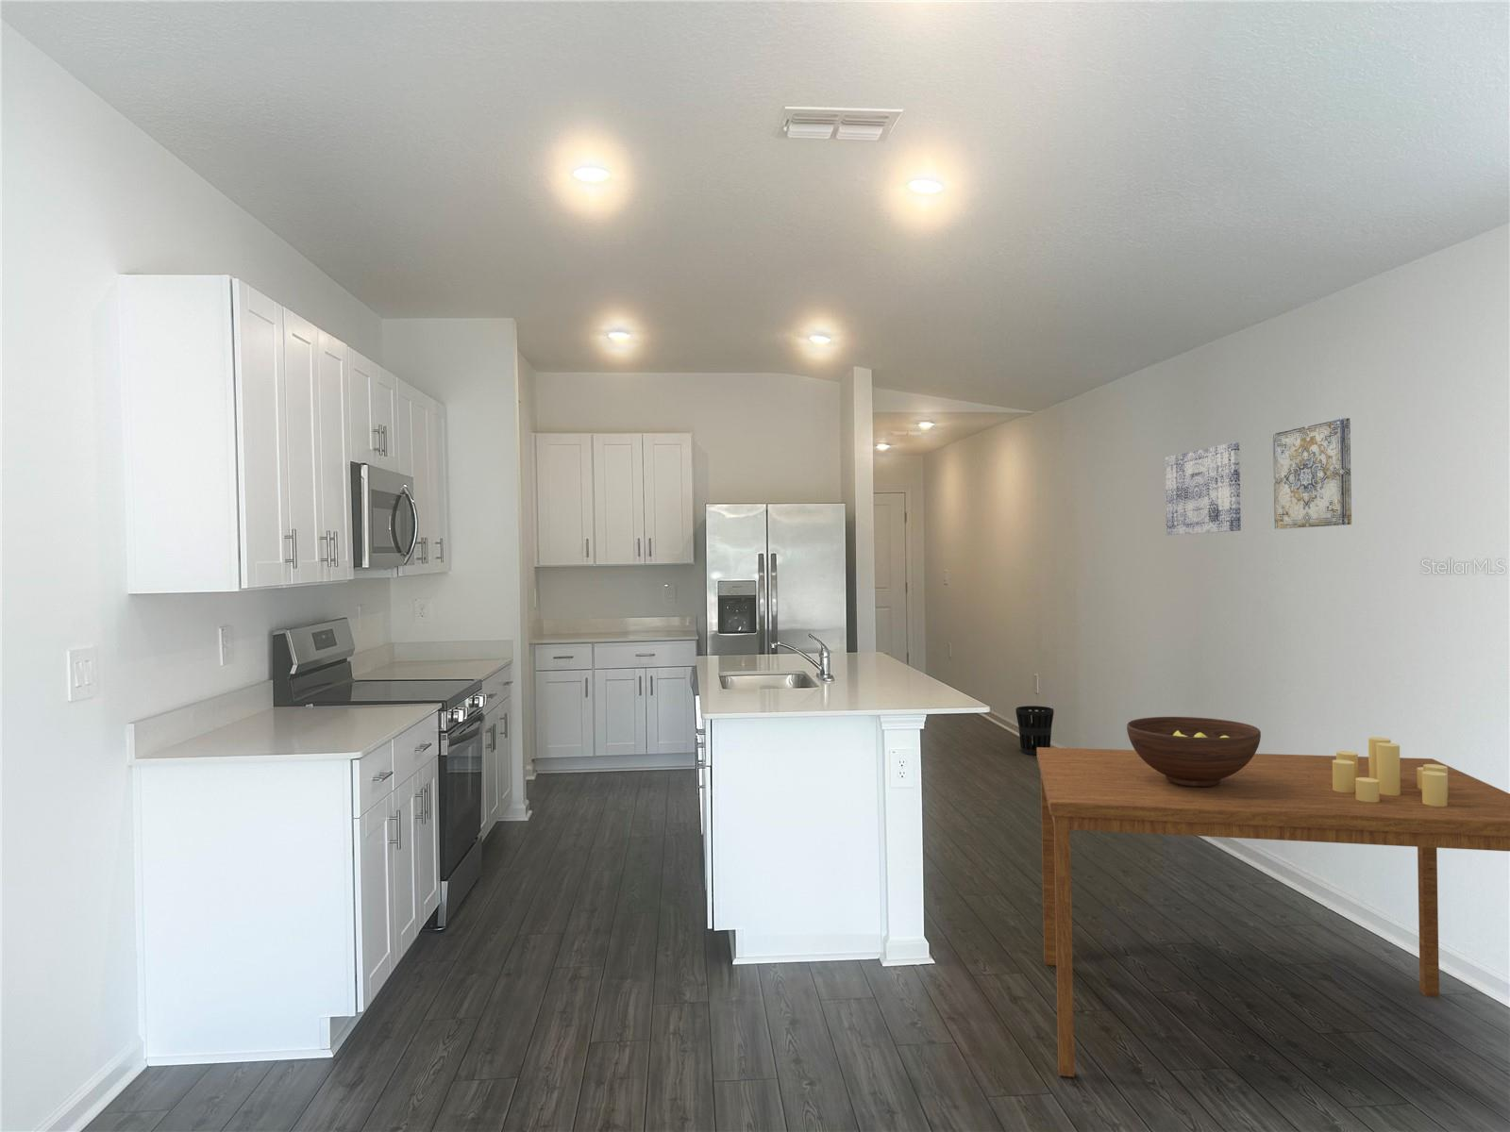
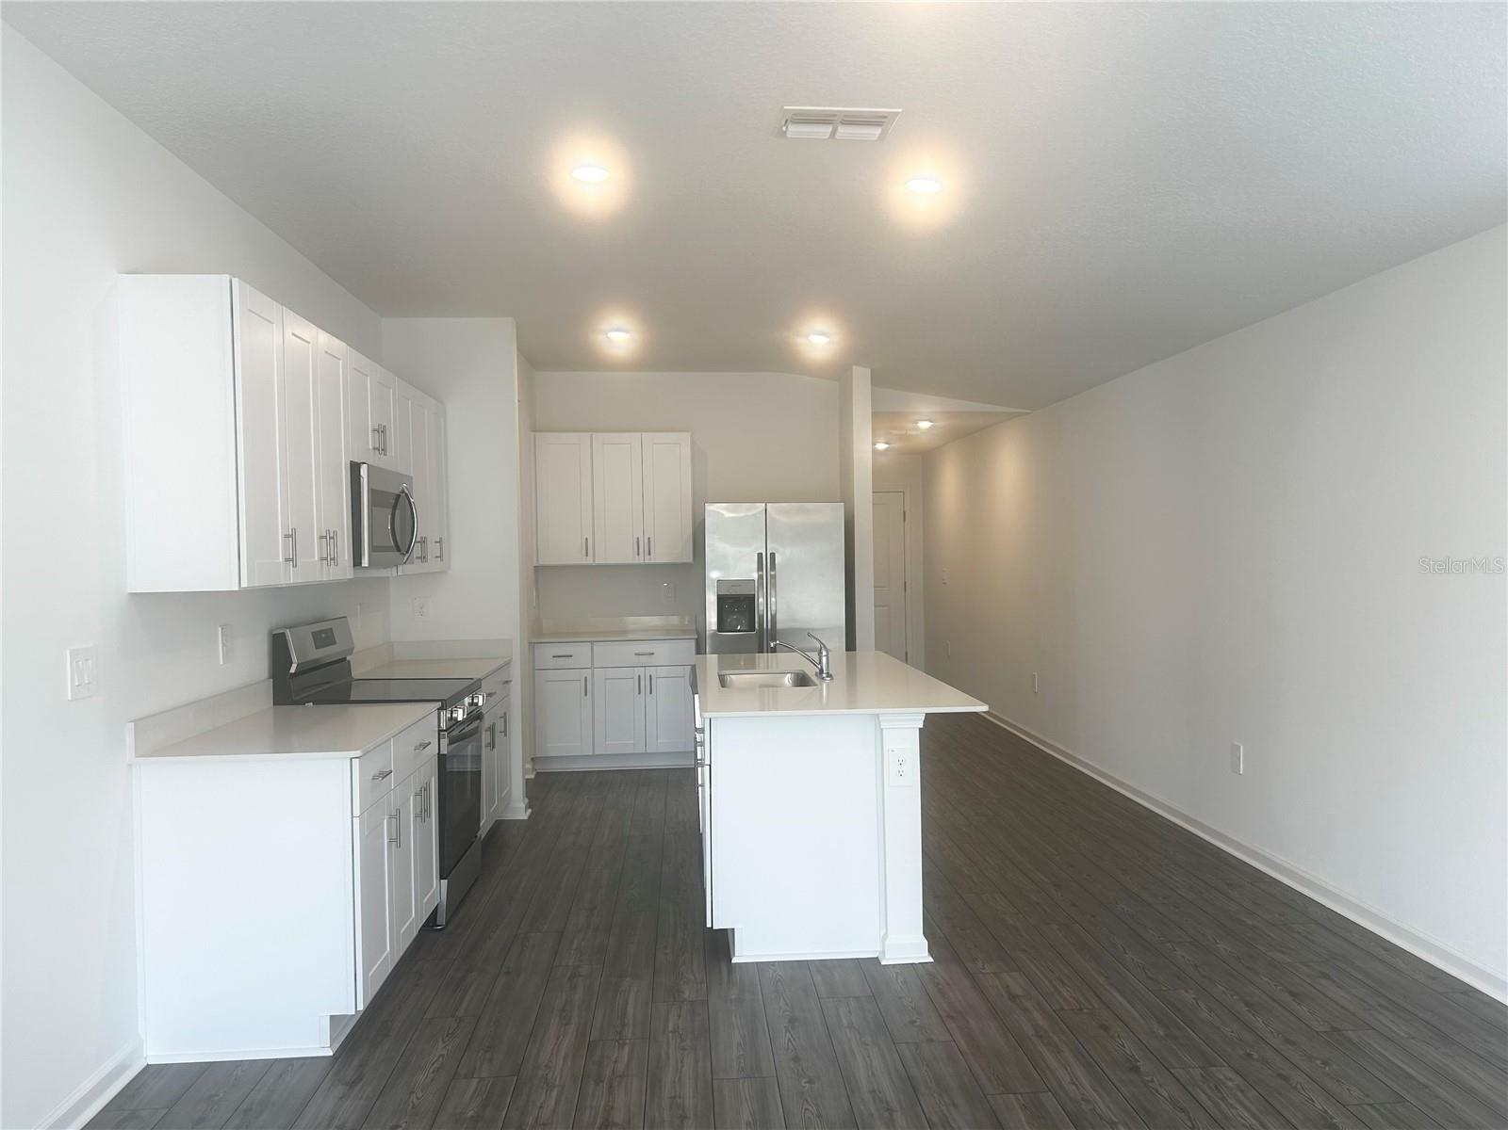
- wall art [1272,417,1352,530]
- wall art [1164,441,1242,536]
- wastebasket [1014,705,1055,755]
- fruit bowl [1126,716,1262,787]
- dining table [1037,747,1510,1077]
- candle [1333,736,1448,806]
